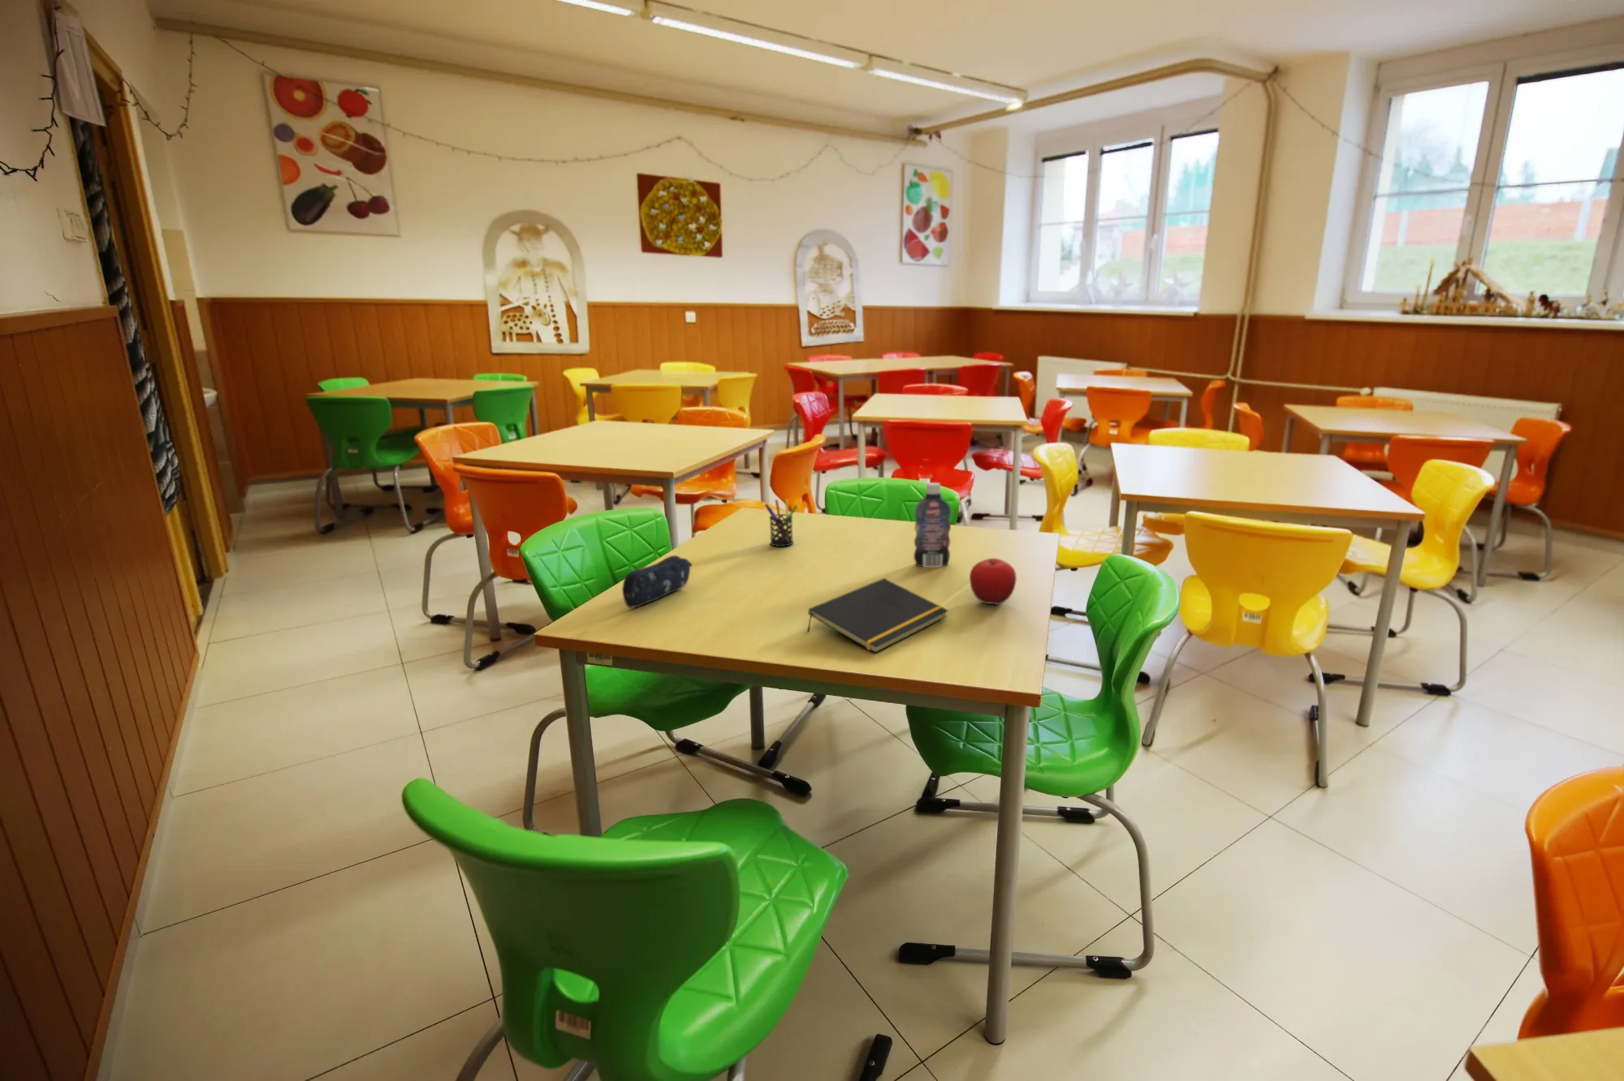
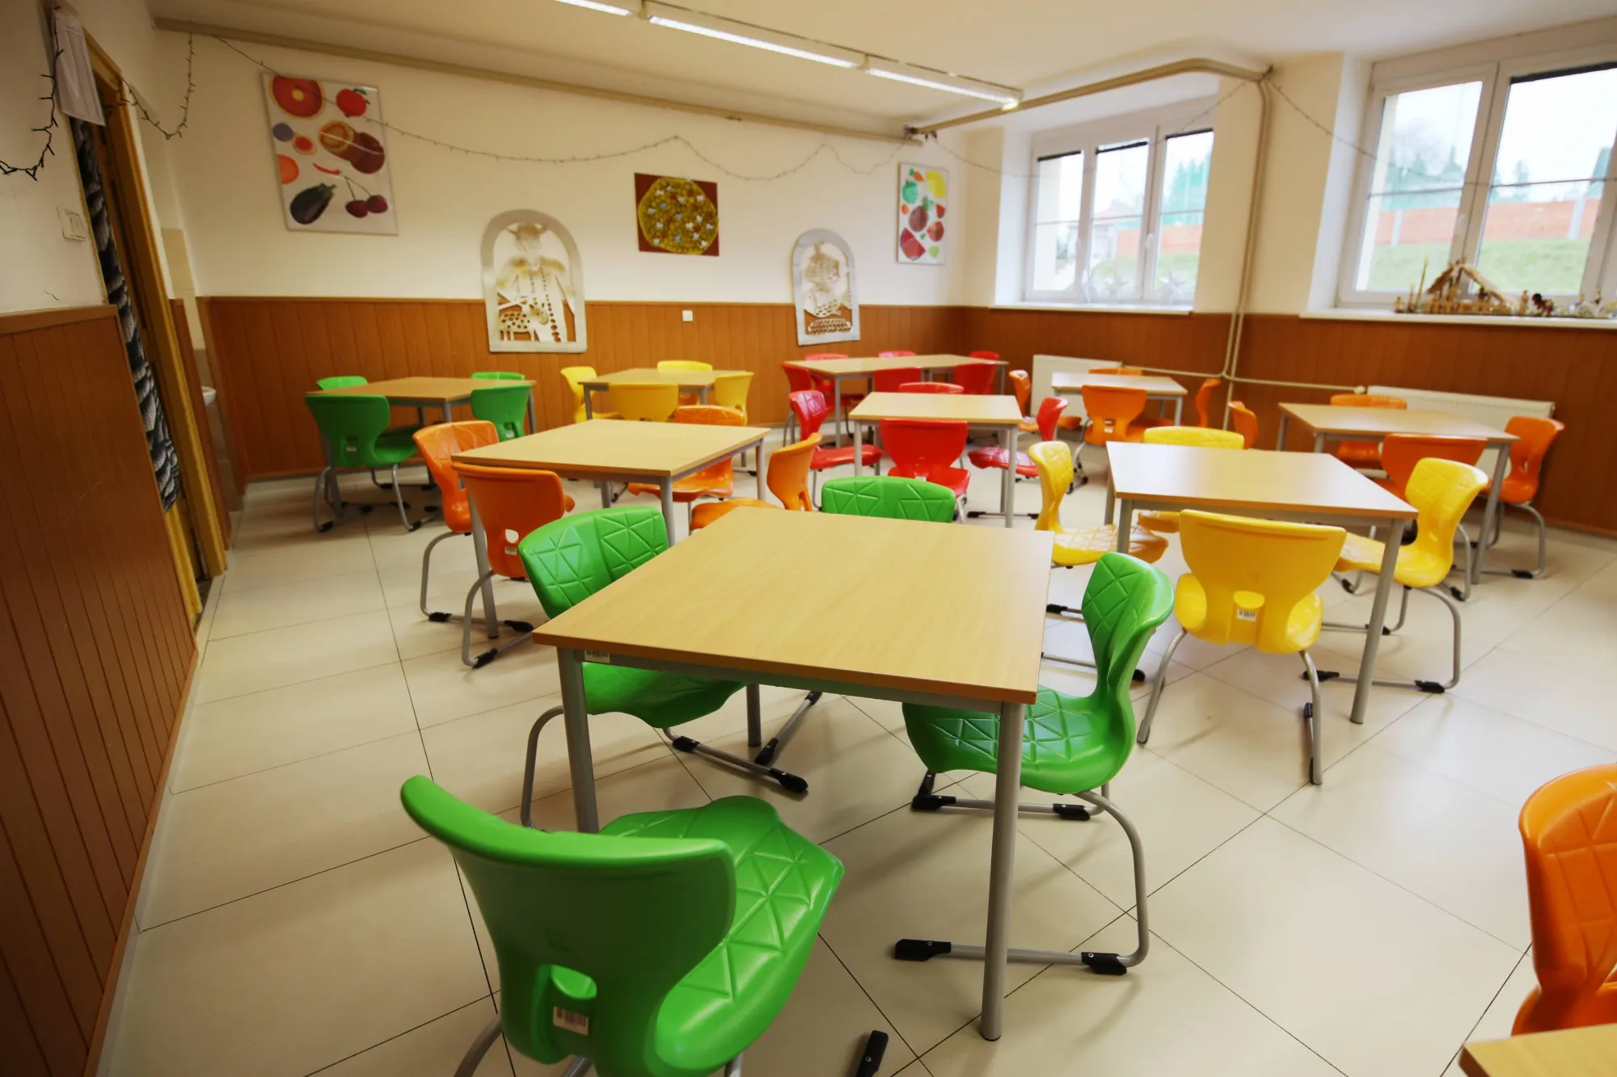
- fruit [968,557,1018,606]
- pen holder [764,498,798,548]
- notepad [807,578,949,654]
- pencil case [621,555,693,608]
- bottle [914,481,951,568]
